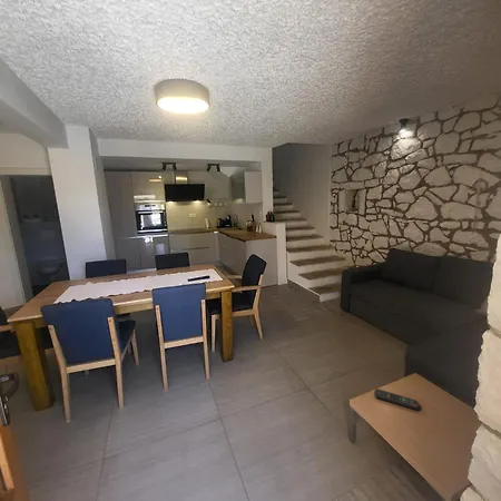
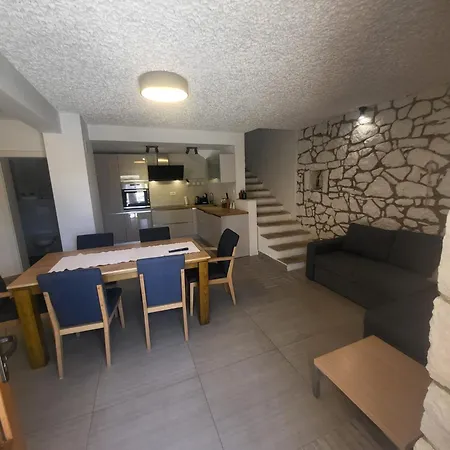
- remote control [373,387,420,411]
